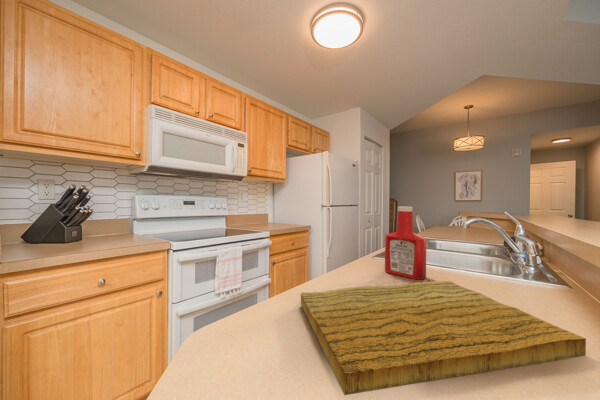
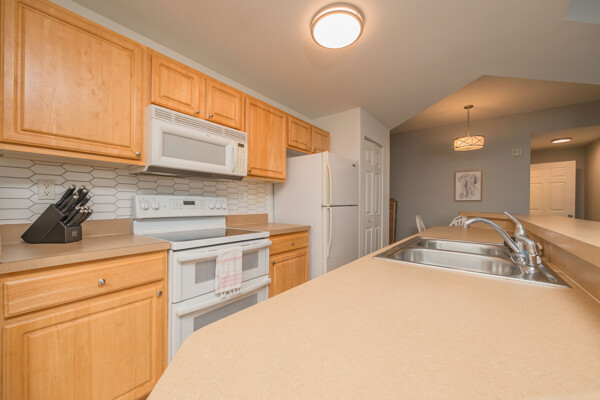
- cutting board [300,280,587,396]
- soap bottle [384,206,427,281]
